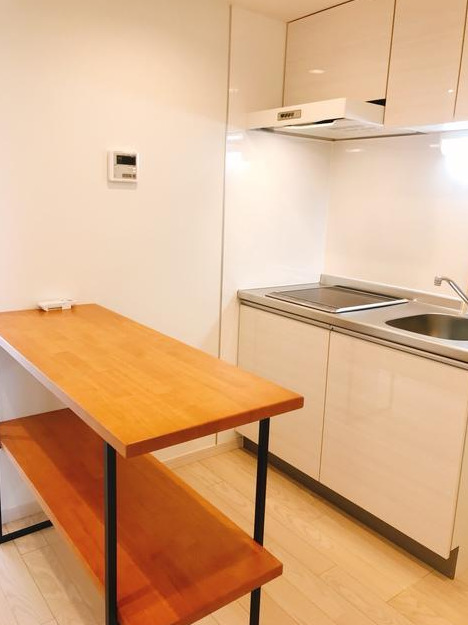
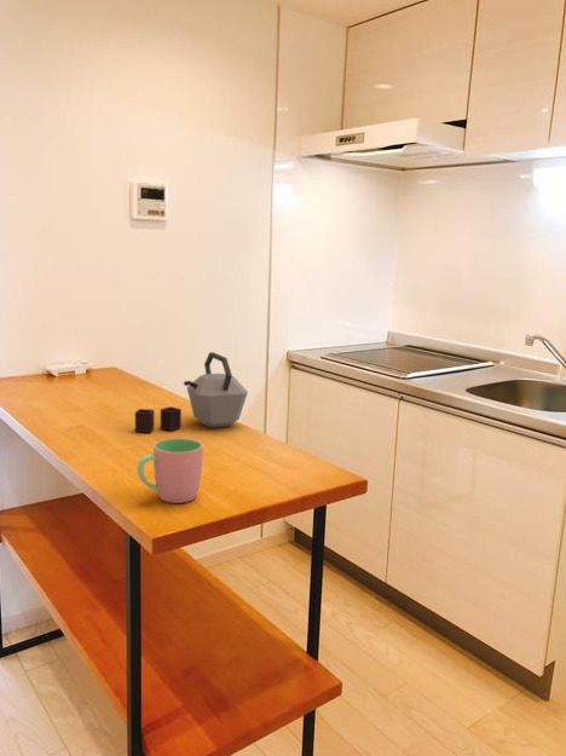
+ cup [135,437,204,504]
+ kettle [134,351,249,433]
